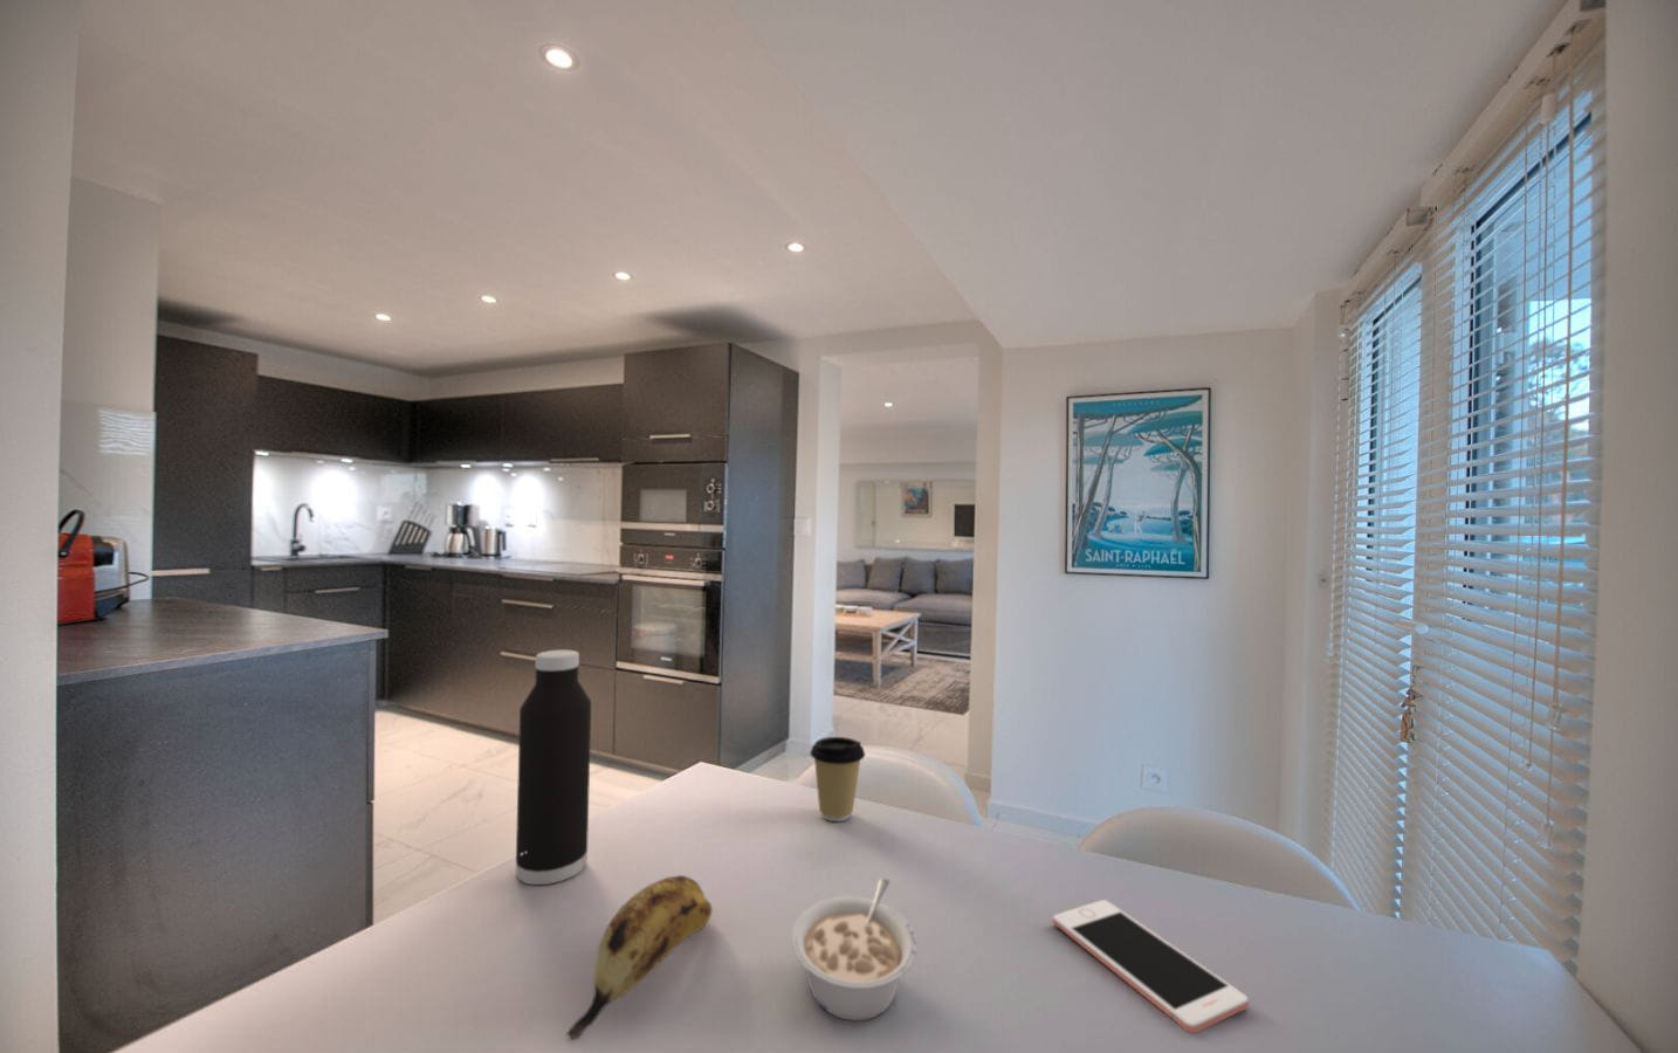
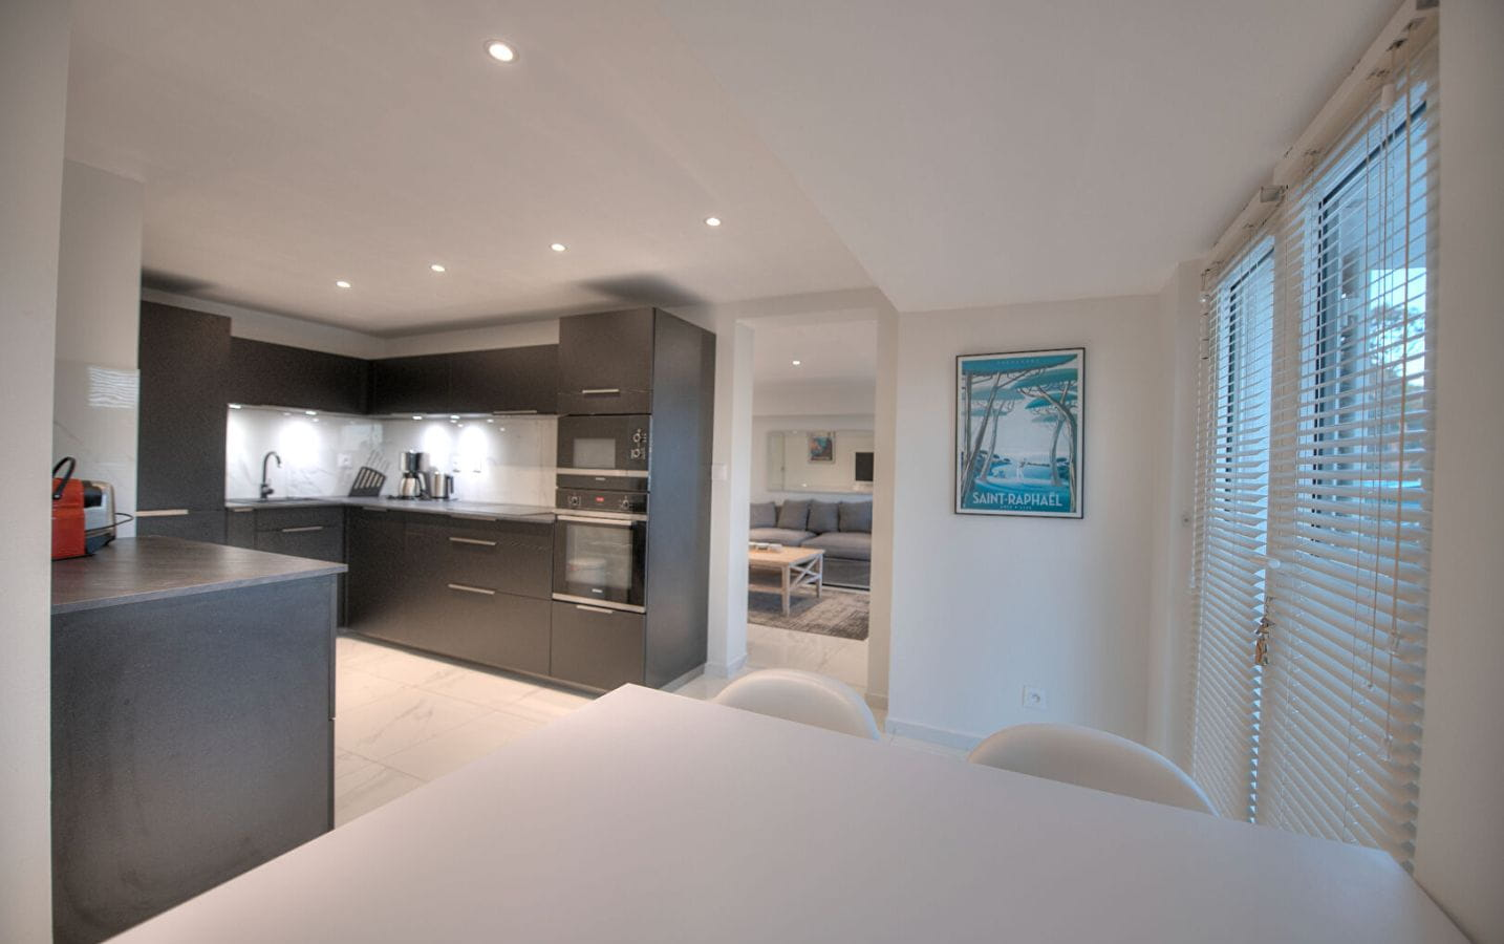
- coffee cup [808,736,866,823]
- cell phone [1052,899,1250,1035]
- legume [791,877,917,1021]
- banana [565,873,713,1040]
- water bottle [514,649,592,886]
